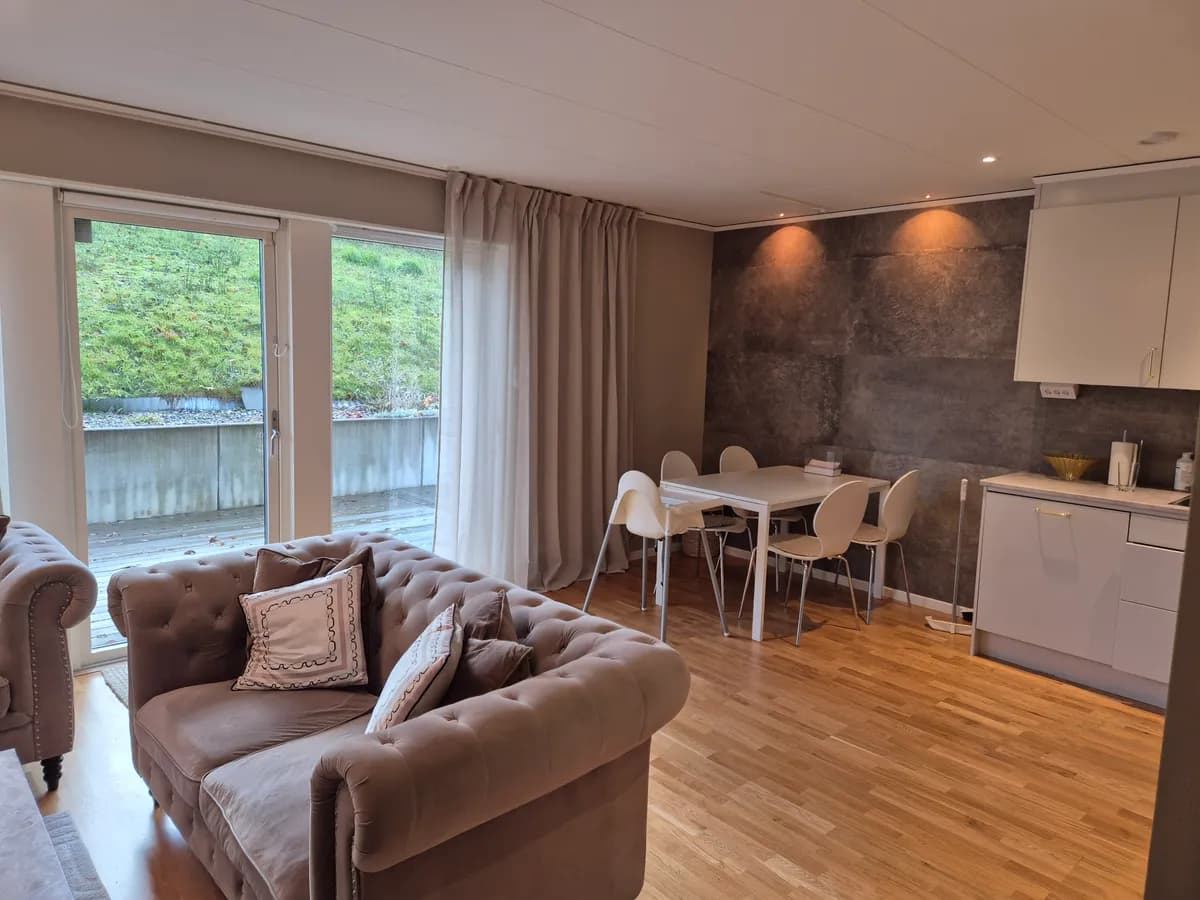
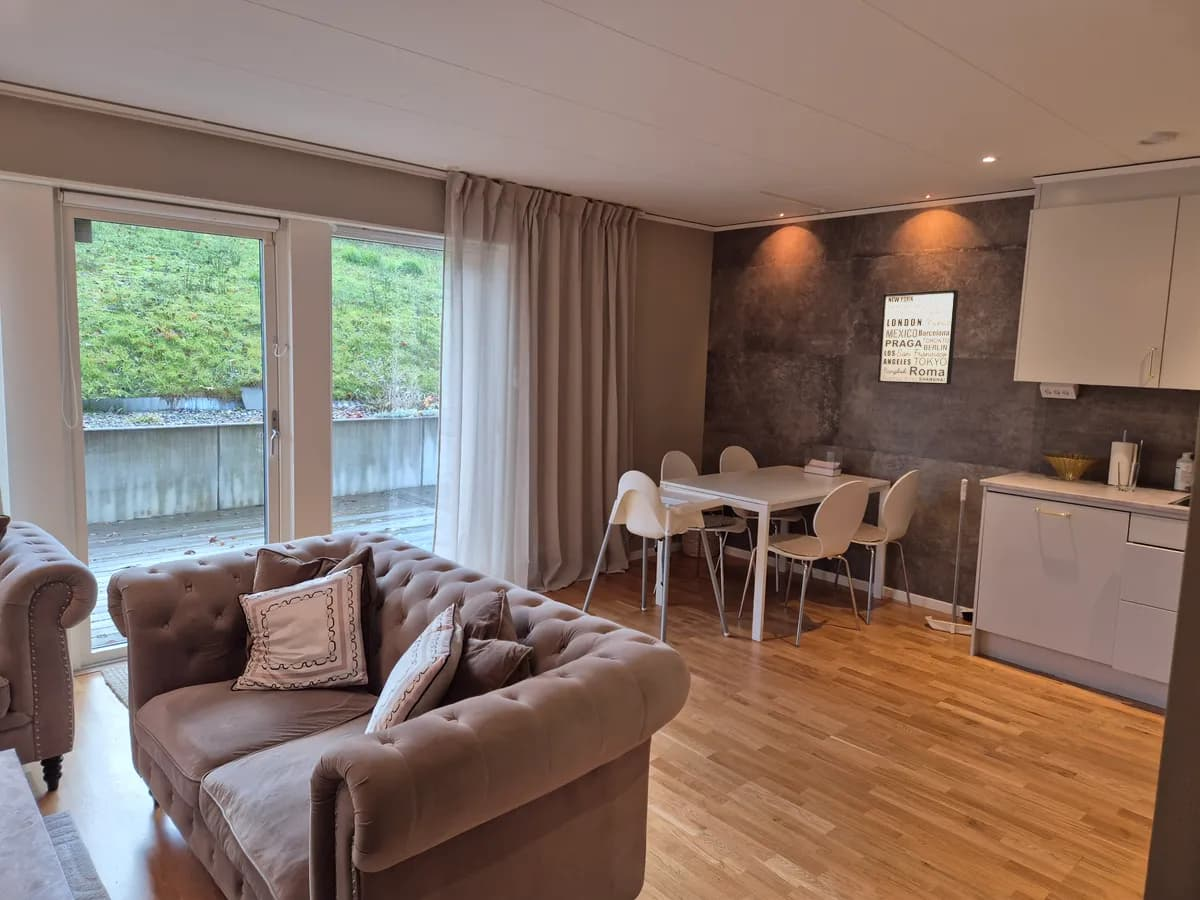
+ wall art [877,289,959,385]
